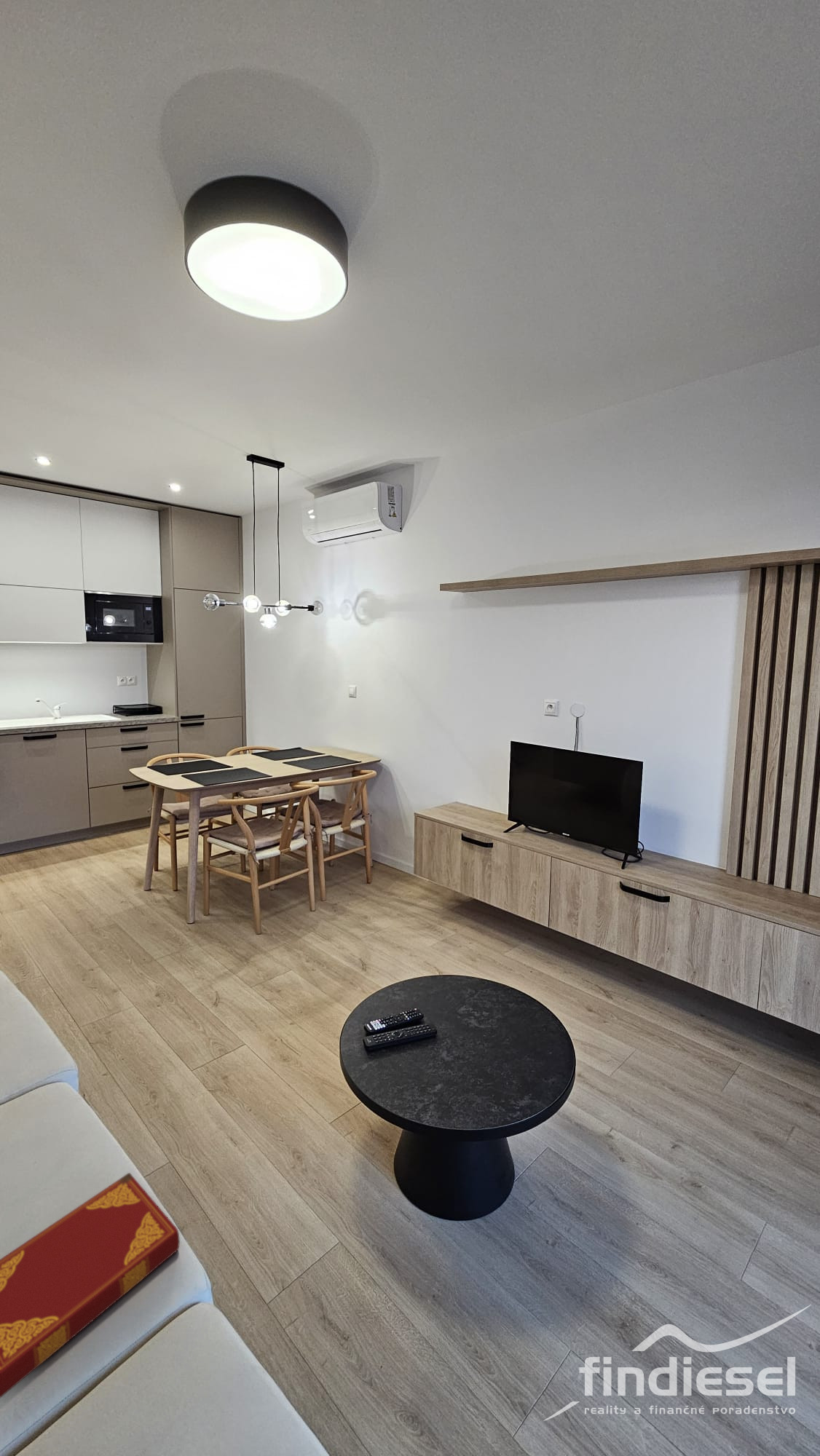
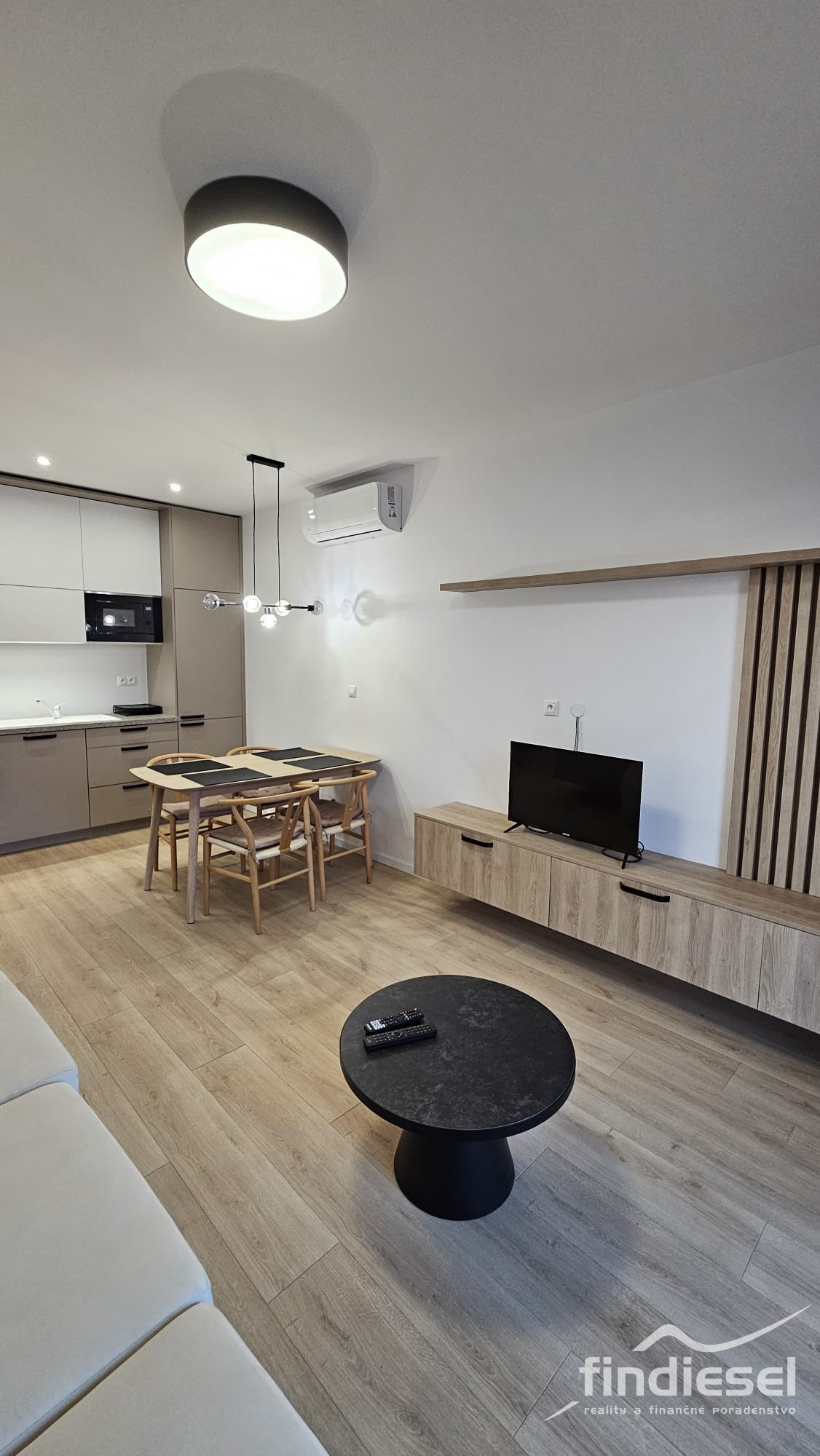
- hardback book [0,1172,181,1398]
